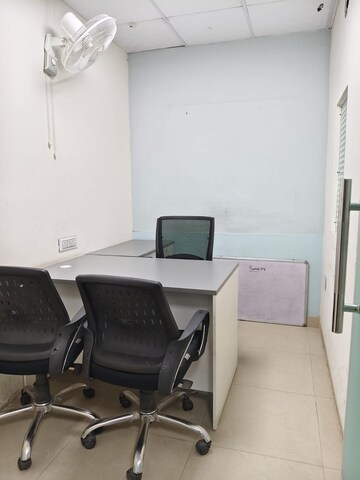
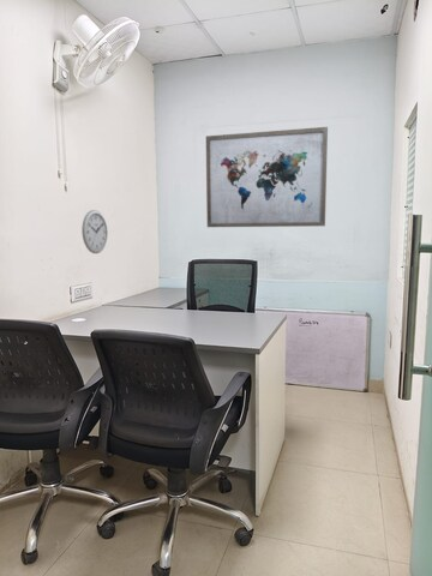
+ wall clock [80,209,109,254]
+ wall art [205,126,329,228]
